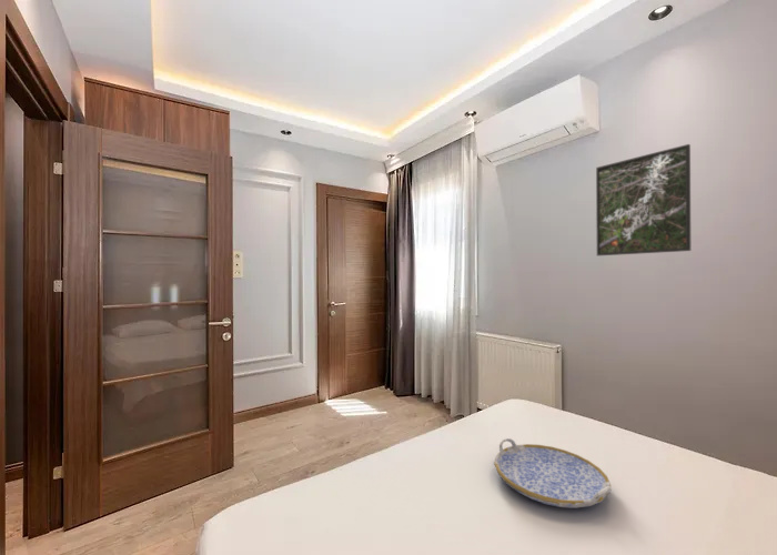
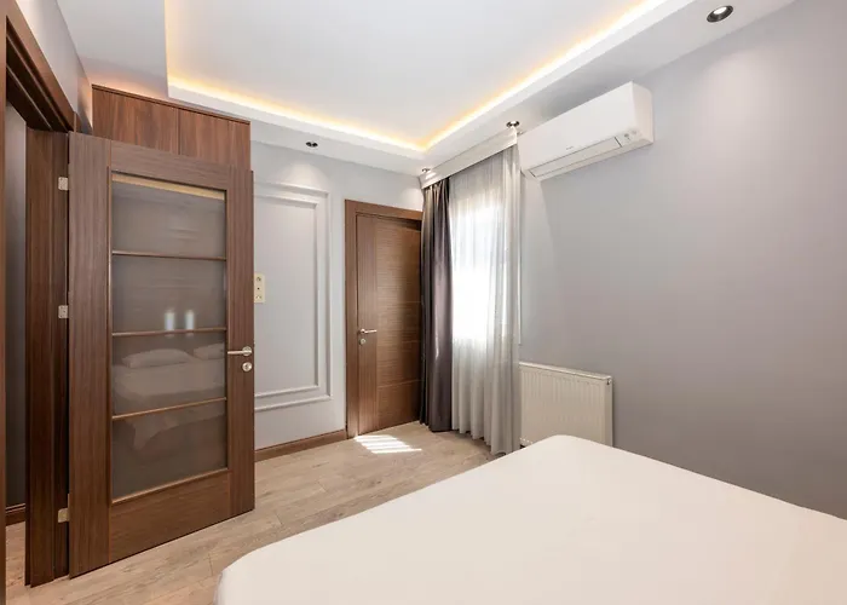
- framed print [595,143,692,256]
- serving tray [493,437,613,509]
